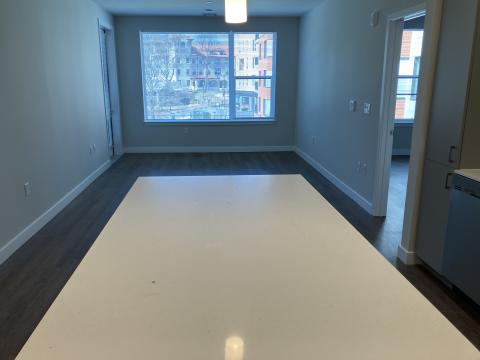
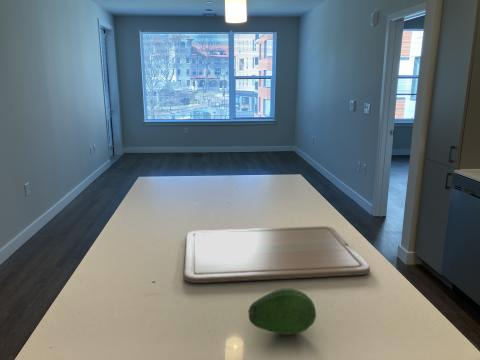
+ chopping board [183,225,371,284]
+ fruit [247,287,317,336]
